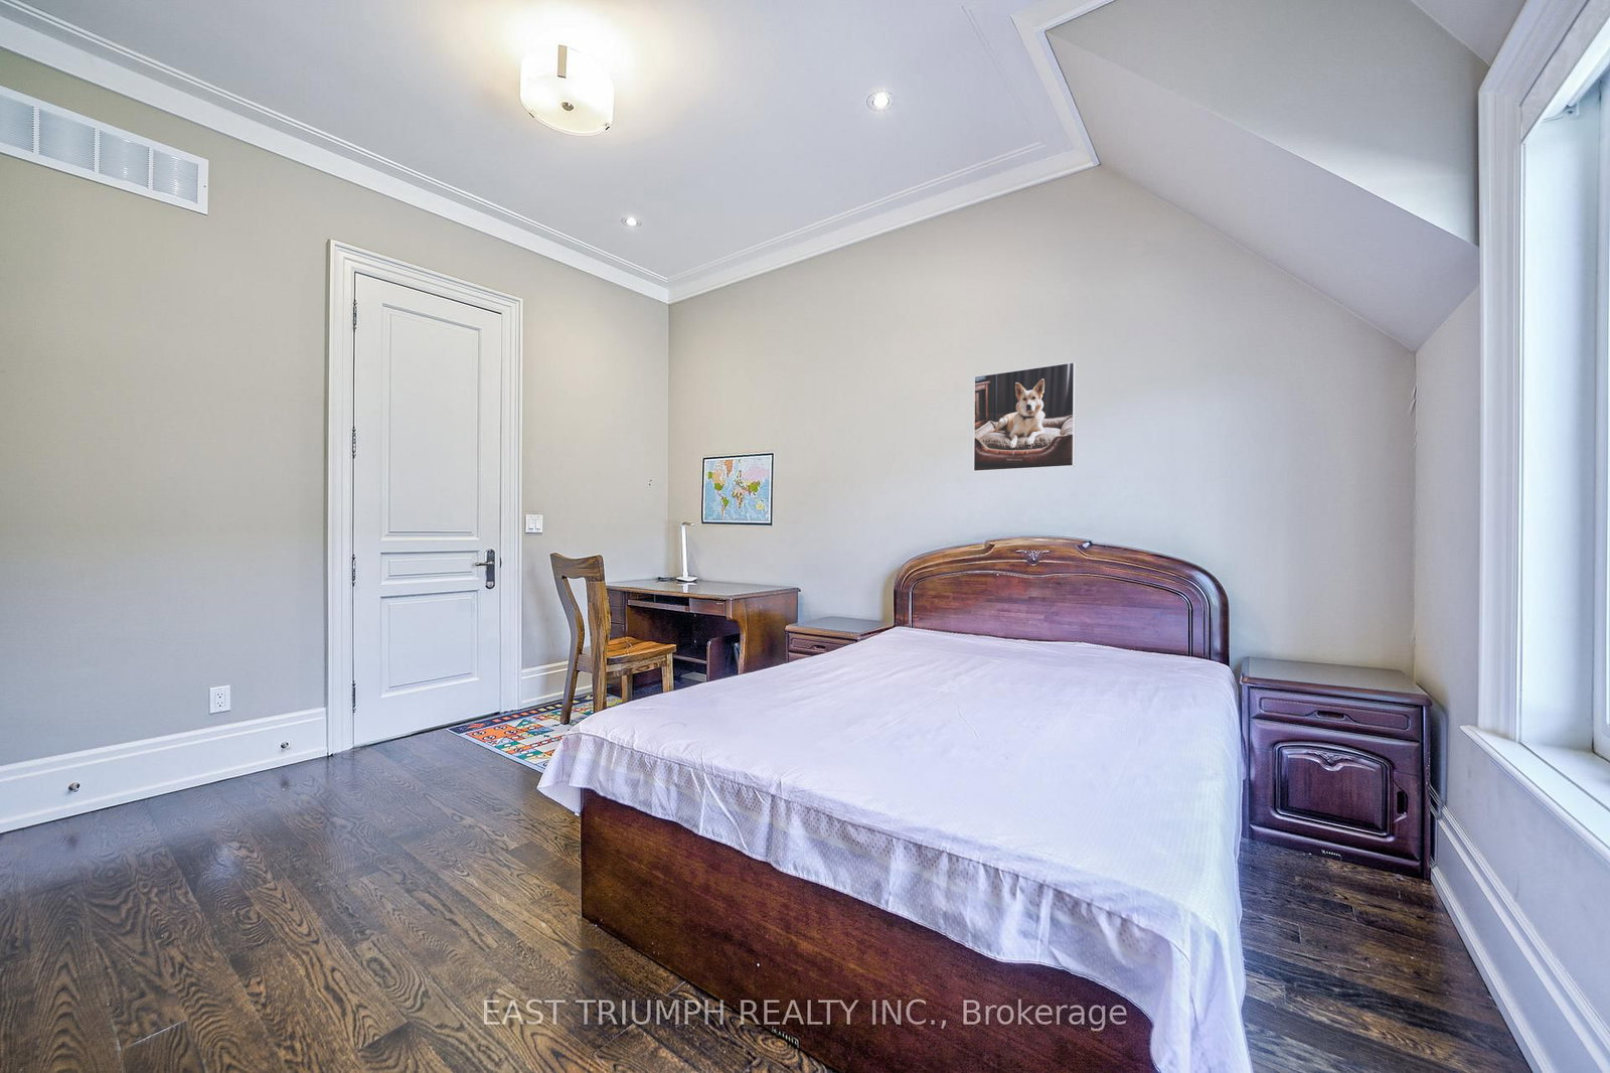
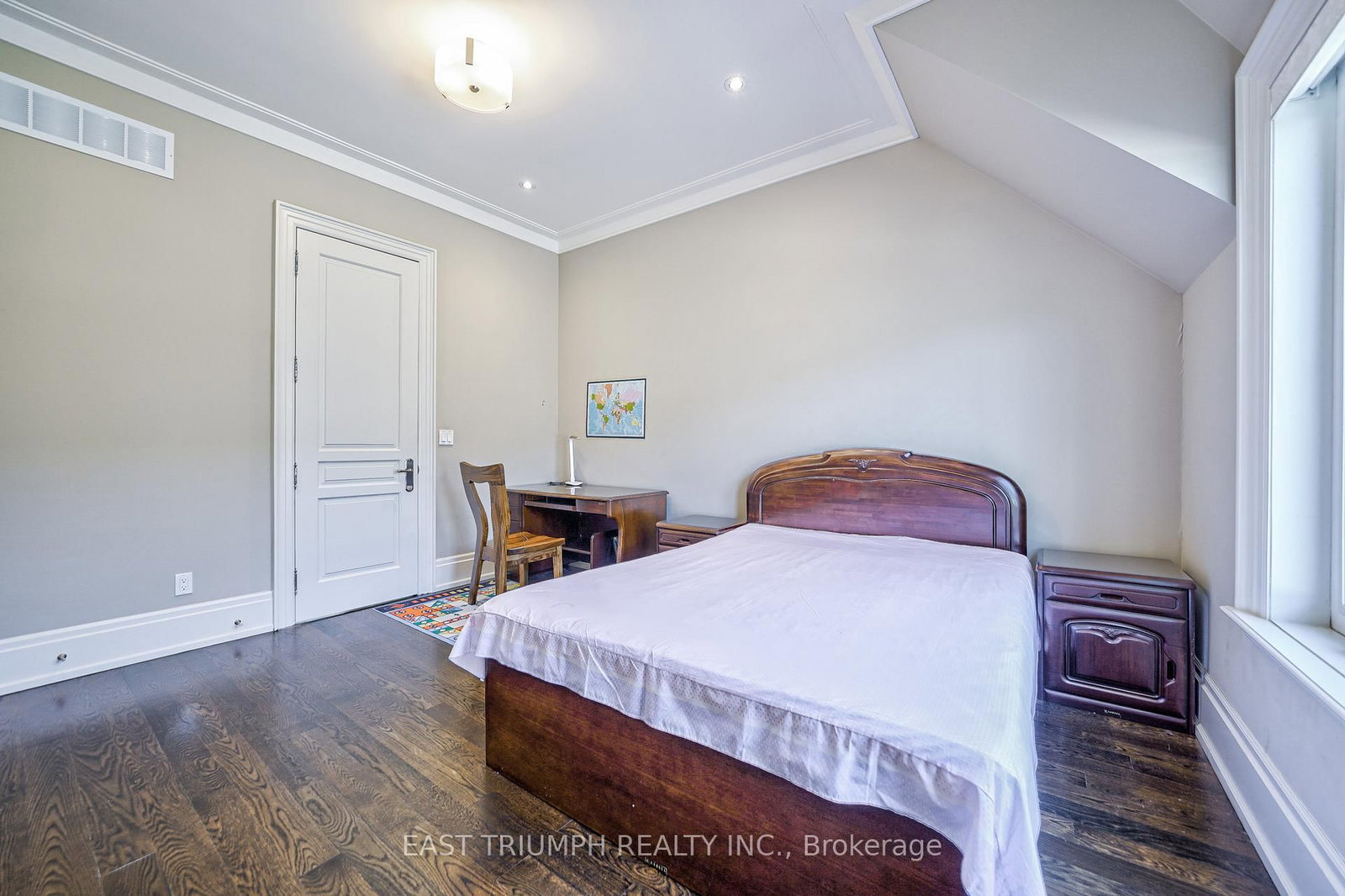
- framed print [972,362,1076,473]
